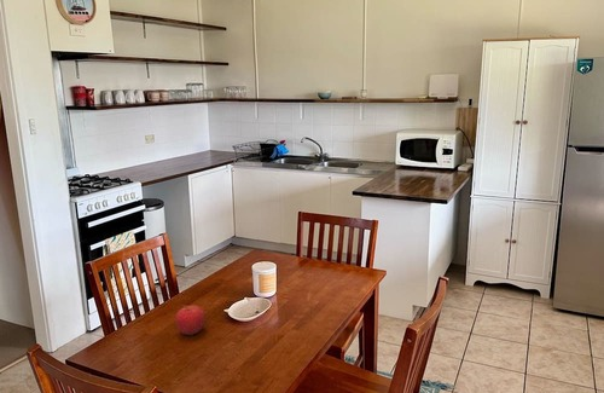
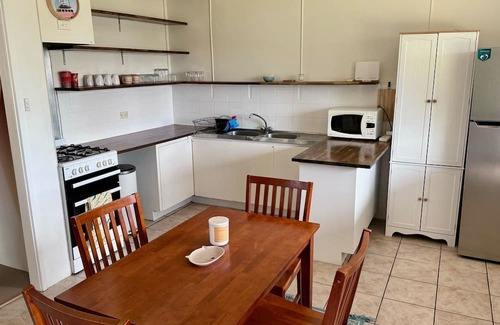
- fruit [175,305,207,336]
